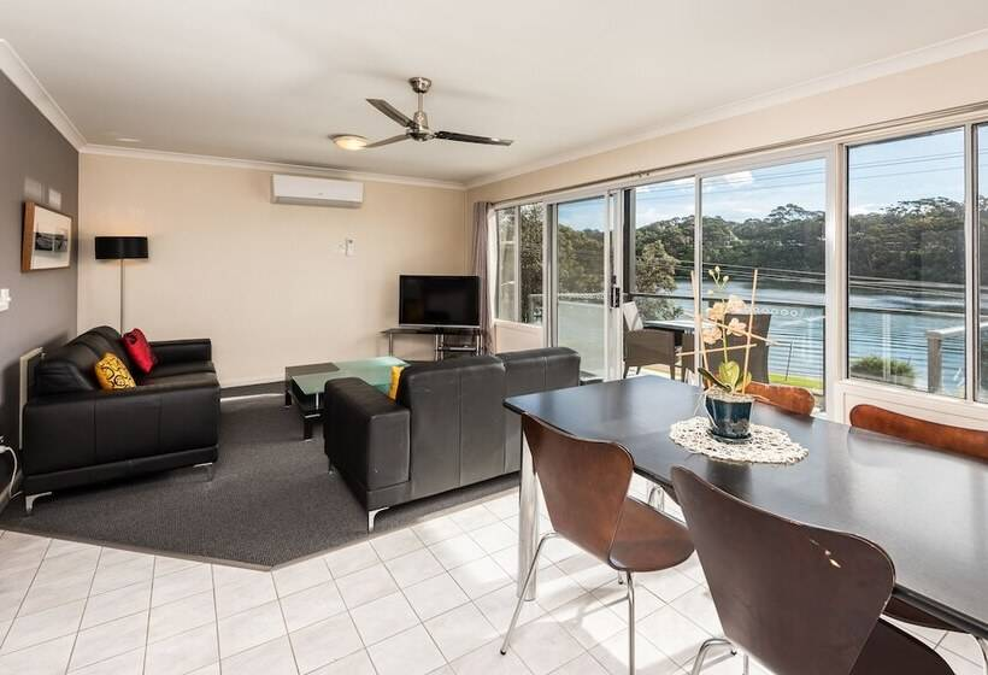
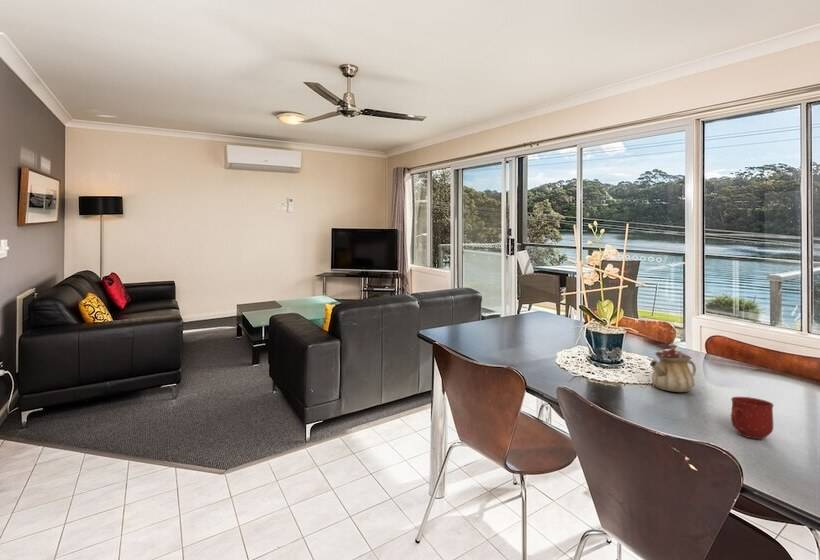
+ teapot [649,342,697,393]
+ mug [730,396,775,440]
